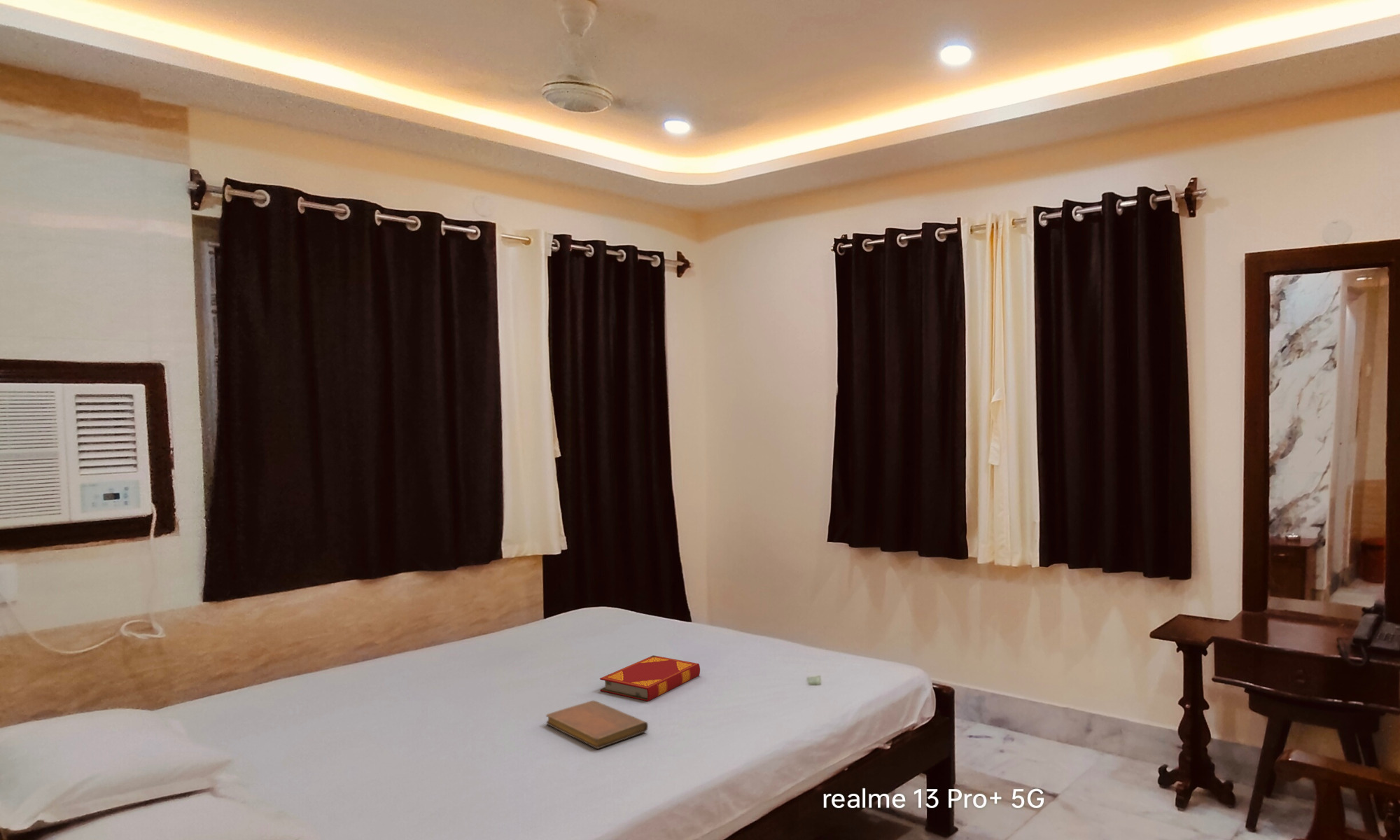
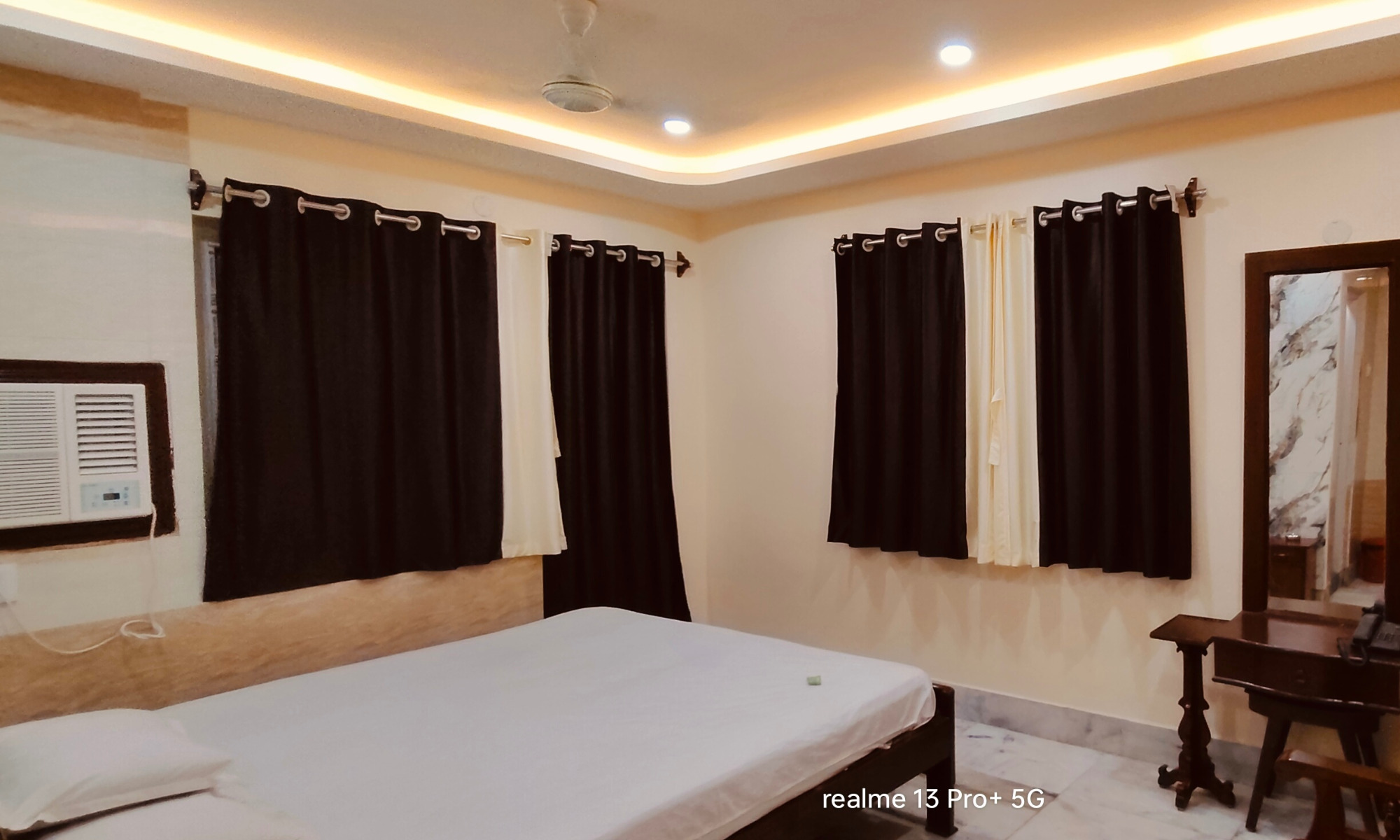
- notebook [545,700,649,750]
- hardback book [599,654,701,702]
